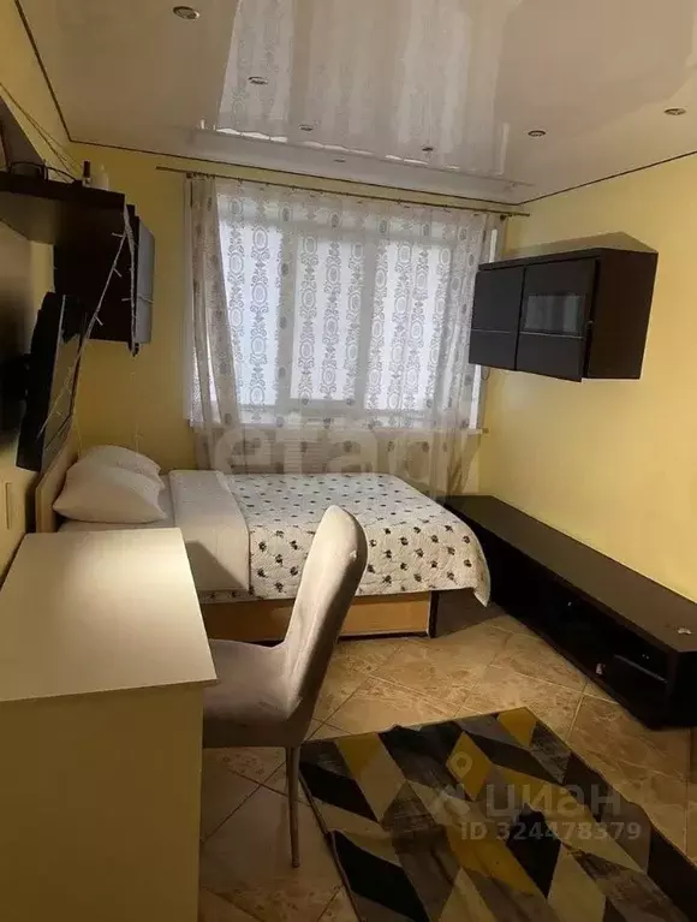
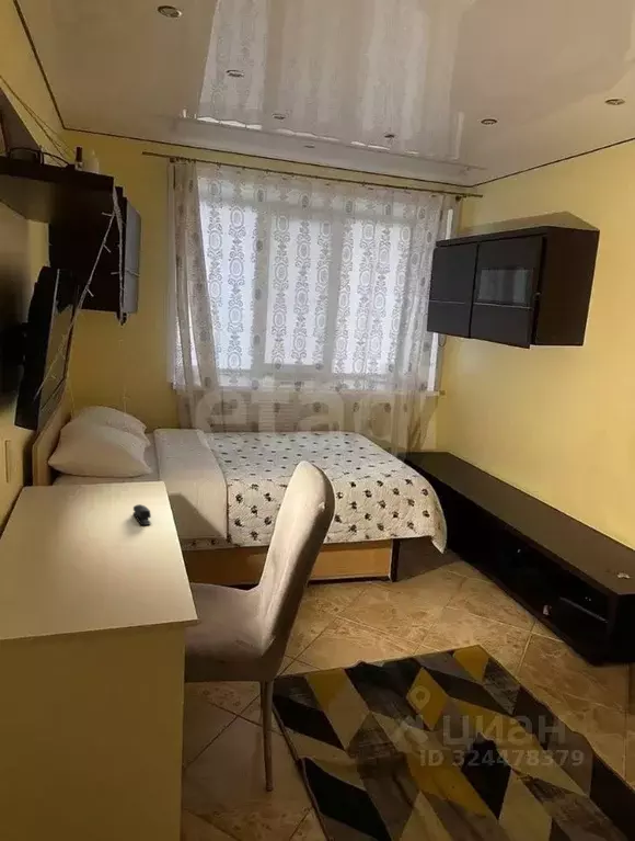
+ stapler [132,503,152,526]
